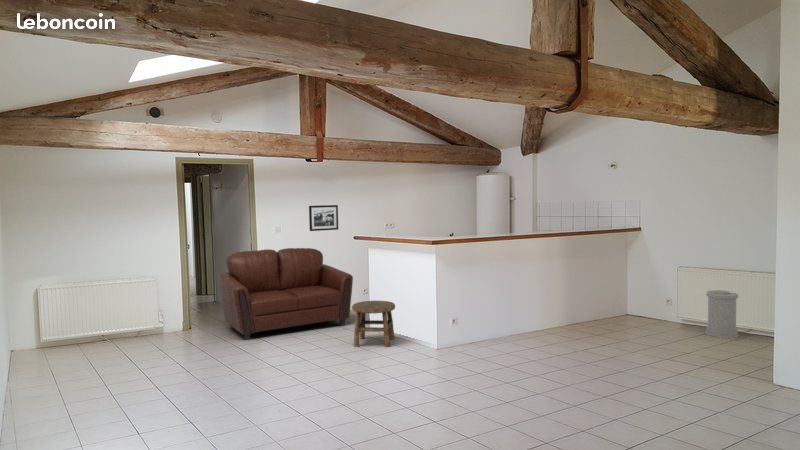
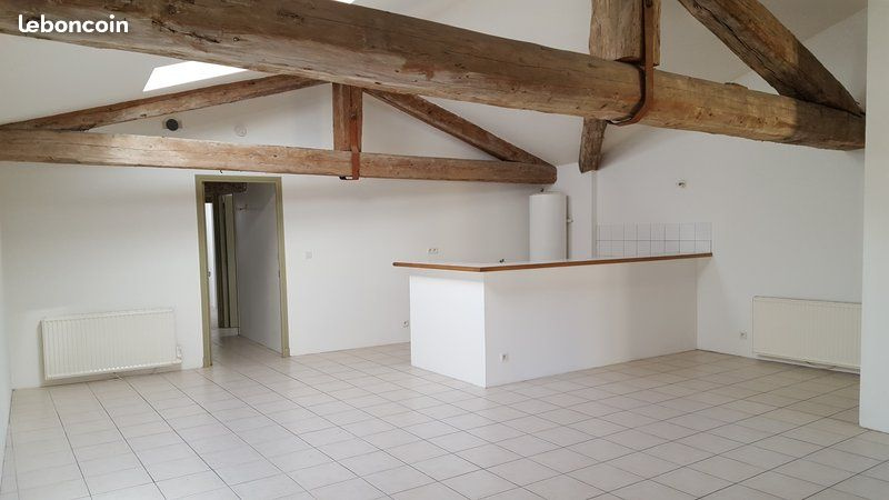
- trash can [705,289,740,339]
- picture frame [308,204,339,232]
- sofa [219,247,354,341]
- stool [351,300,396,348]
